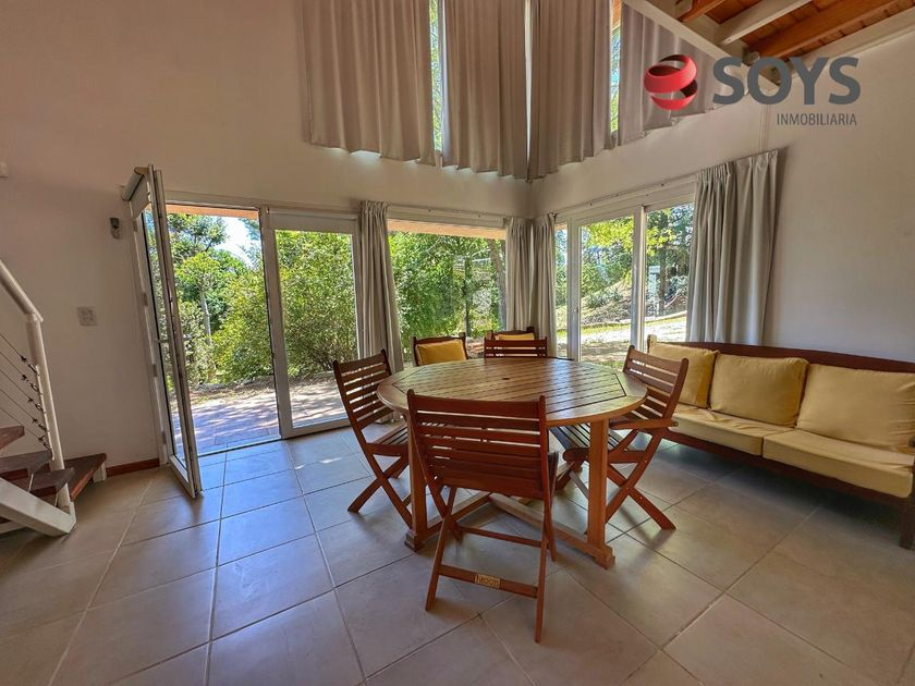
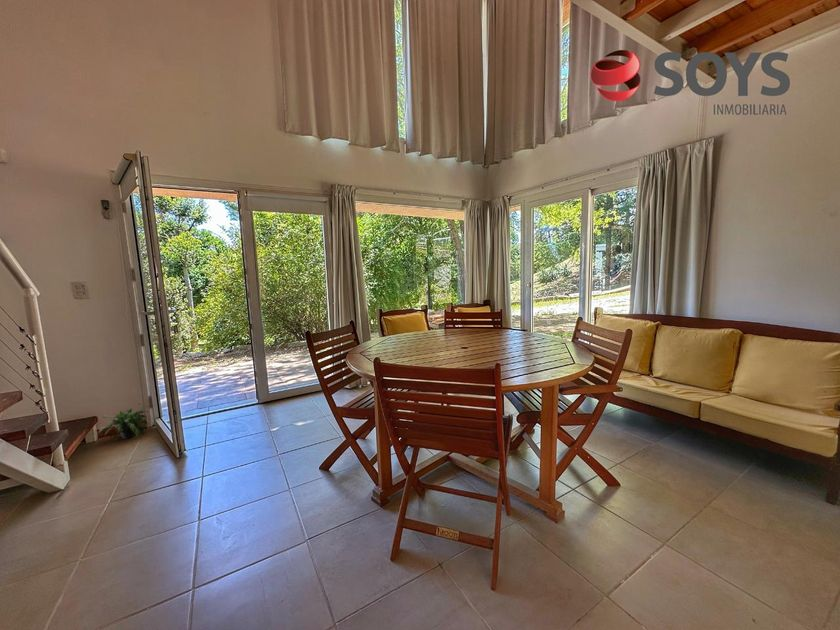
+ potted plant [97,405,150,441]
